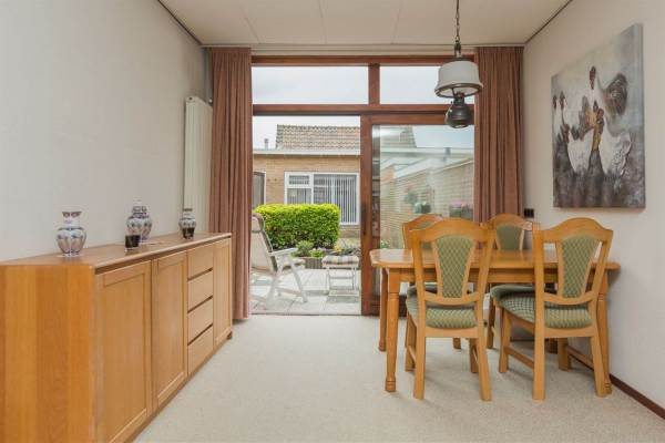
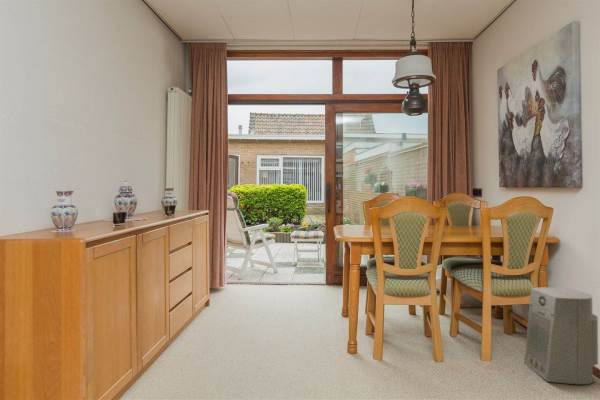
+ fan [523,286,599,385]
